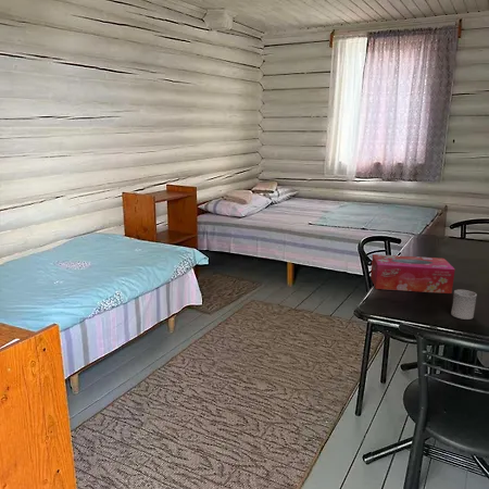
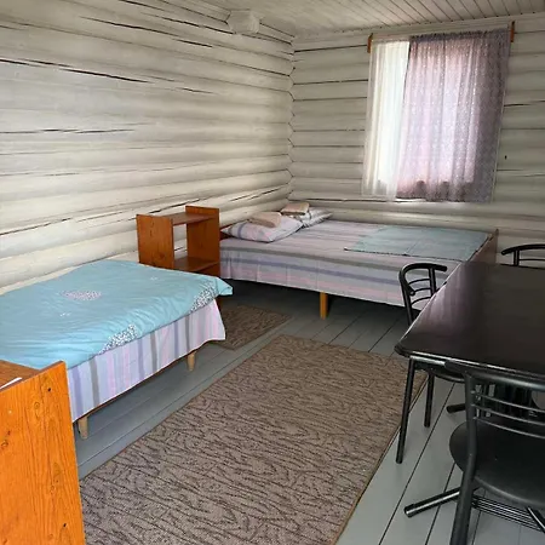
- tissue box [369,253,456,294]
- cup [450,288,478,321]
